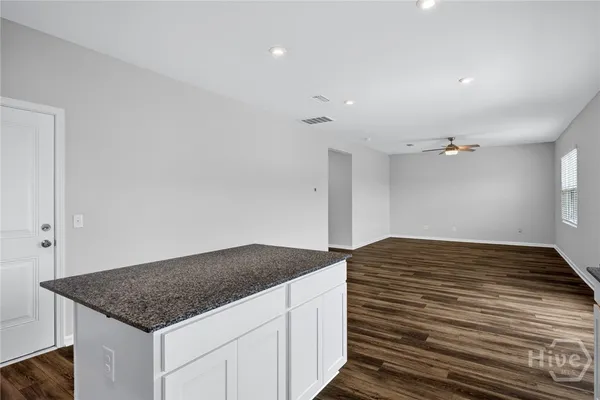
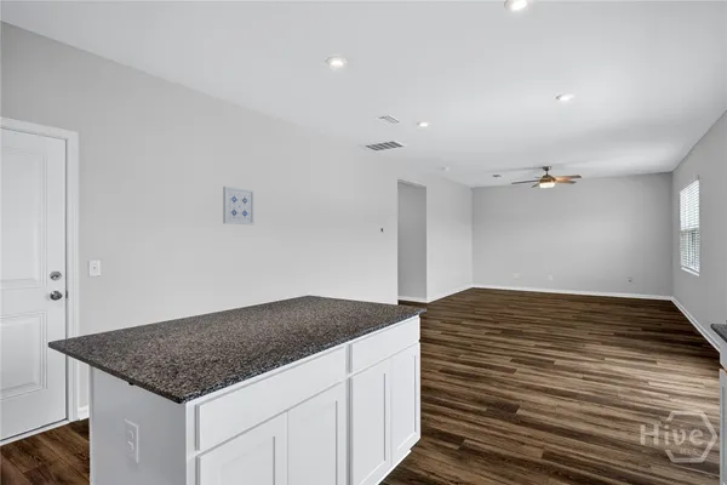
+ wall art [222,186,256,226]
